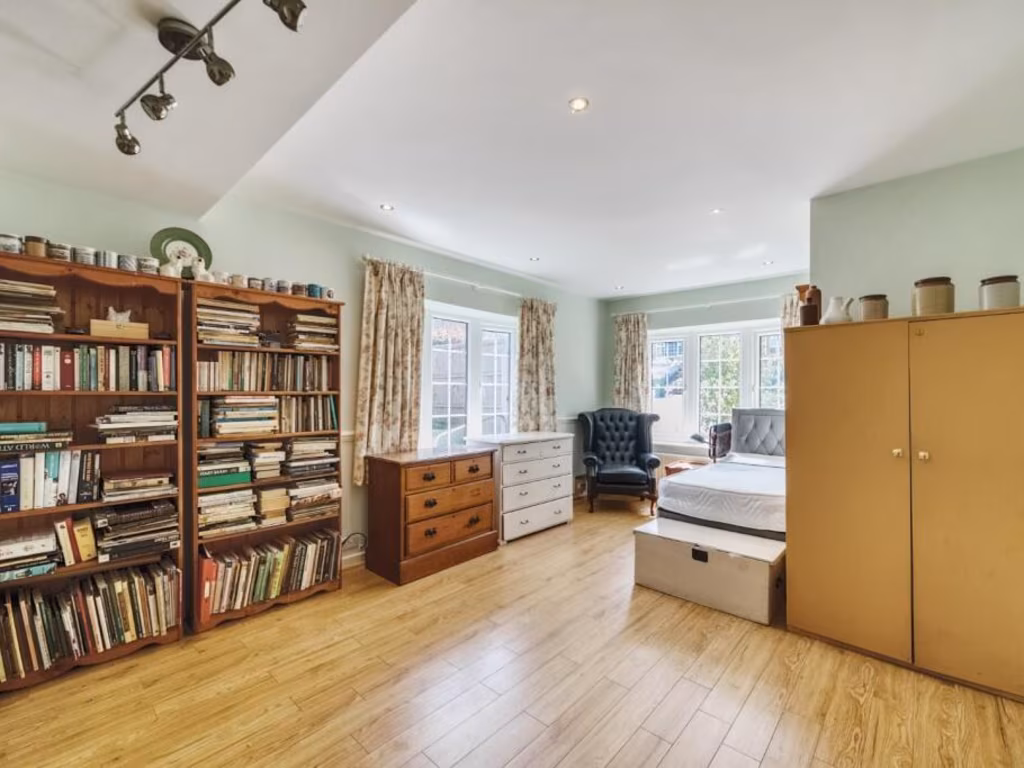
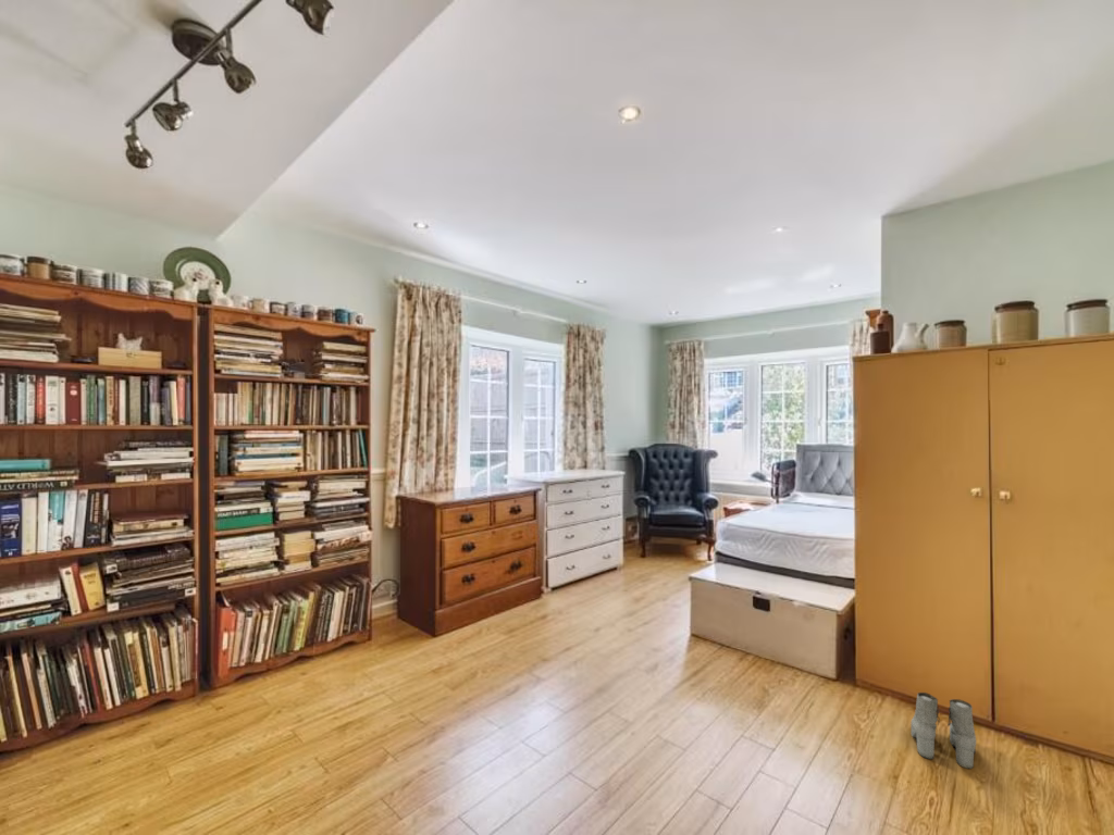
+ boots [909,691,977,770]
